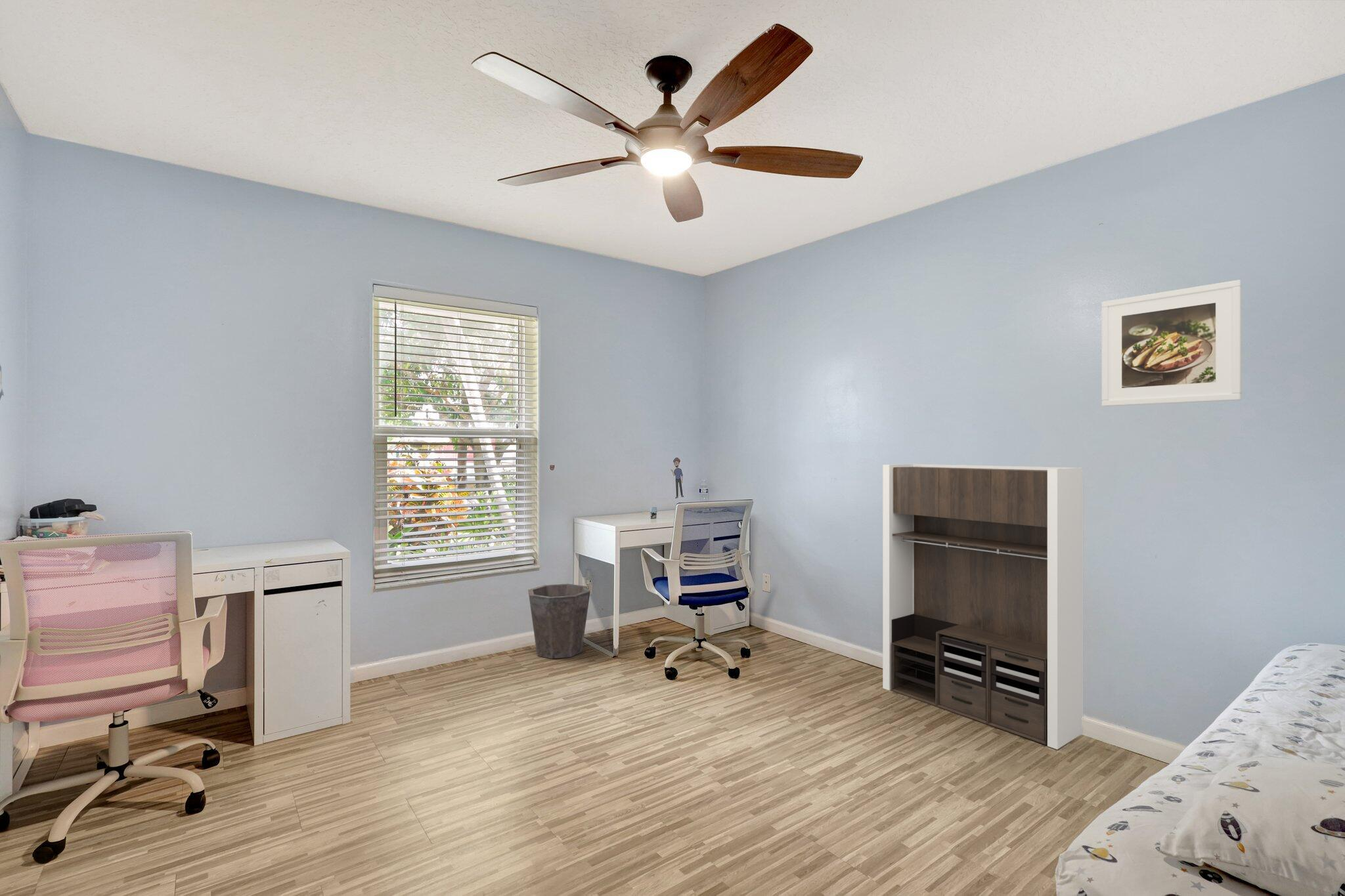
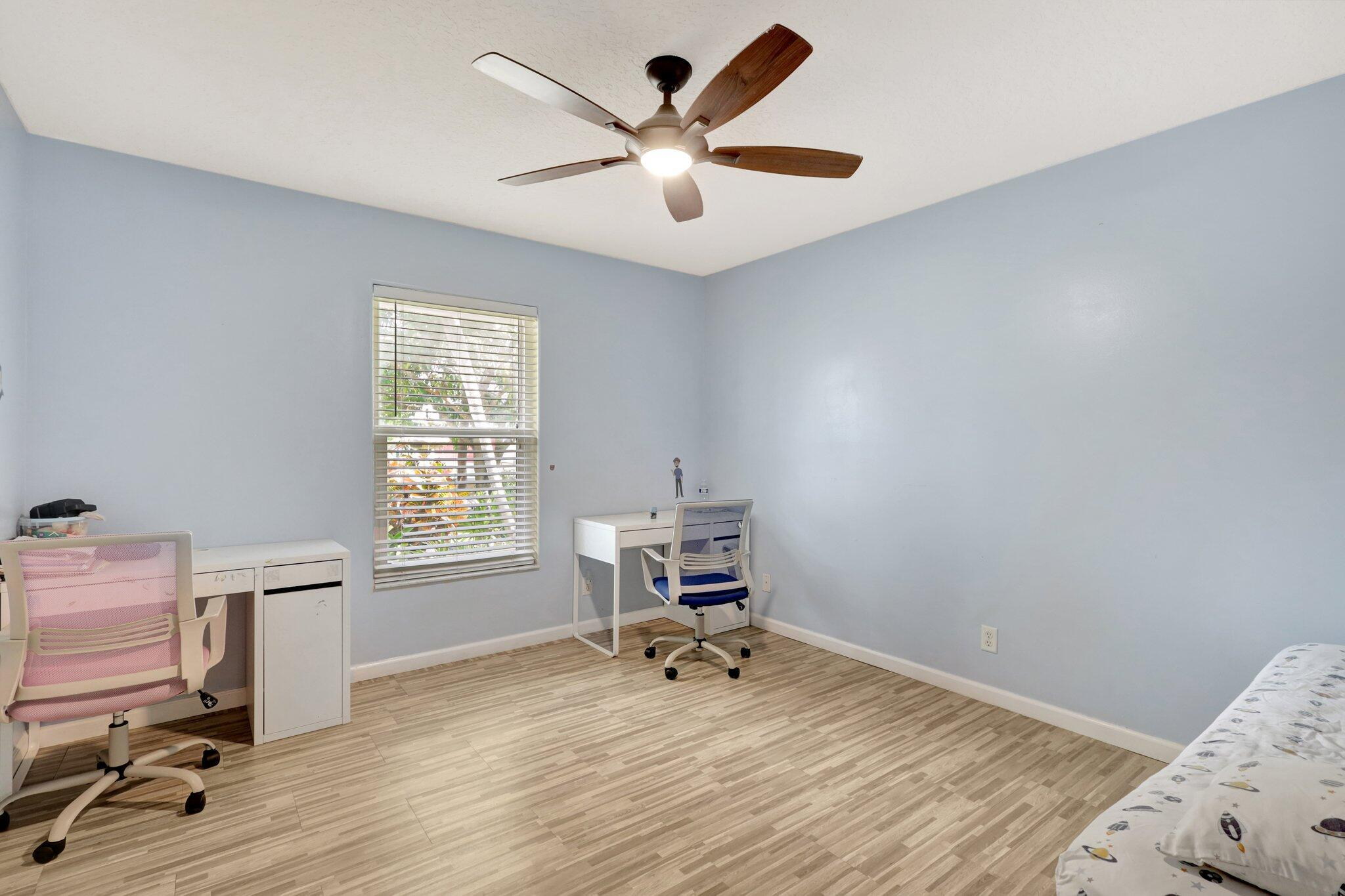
- bookshelf [882,463,1084,750]
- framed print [1101,280,1243,407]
- waste bin [527,583,591,659]
